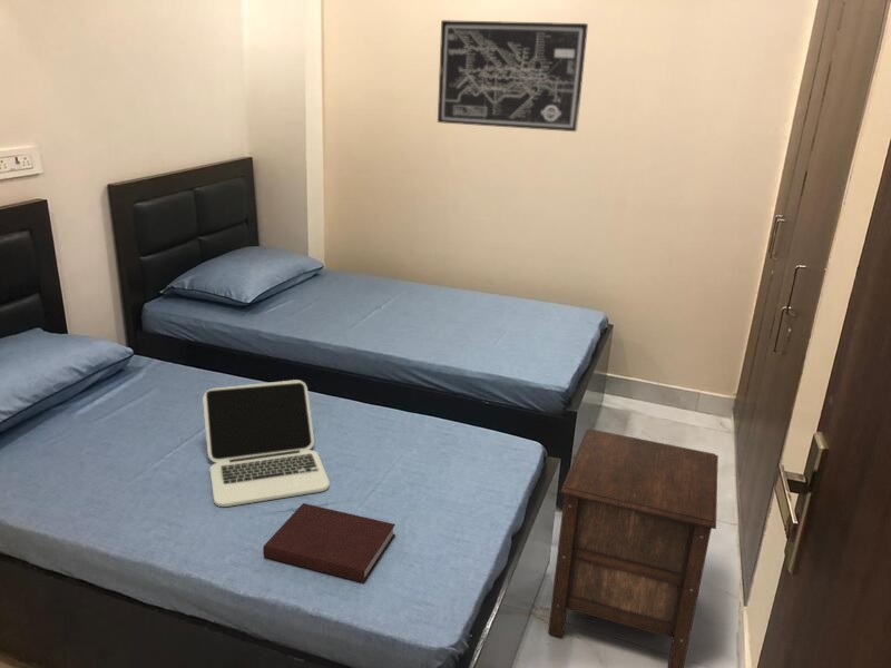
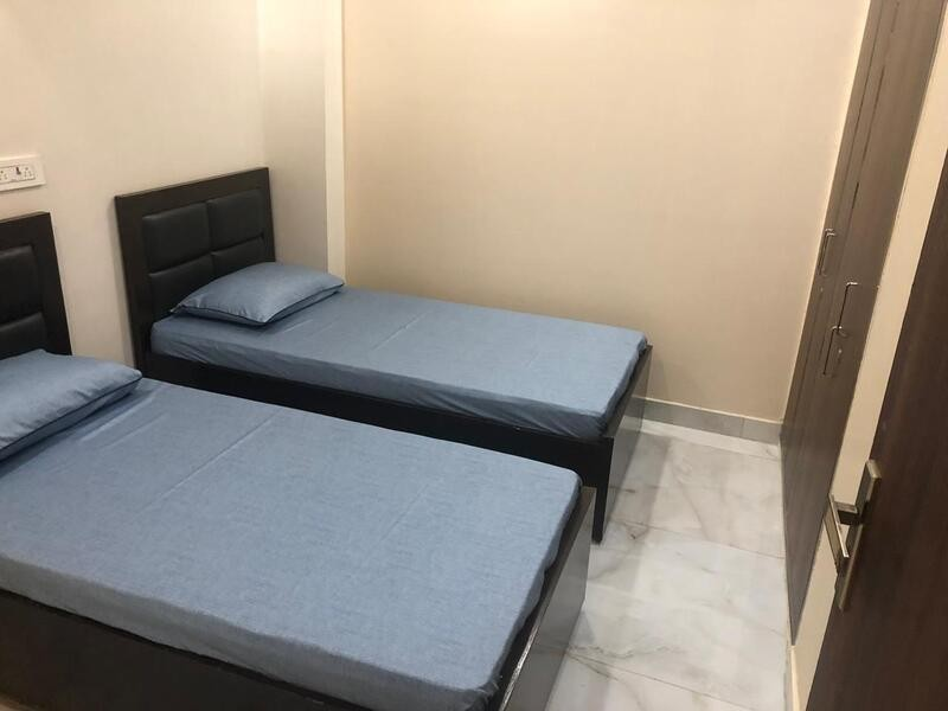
- nightstand [547,428,719,668]
- wall art [437,19,589,132]
- laptop [202,379,331,508]
- notebook [262,502,396,583]
